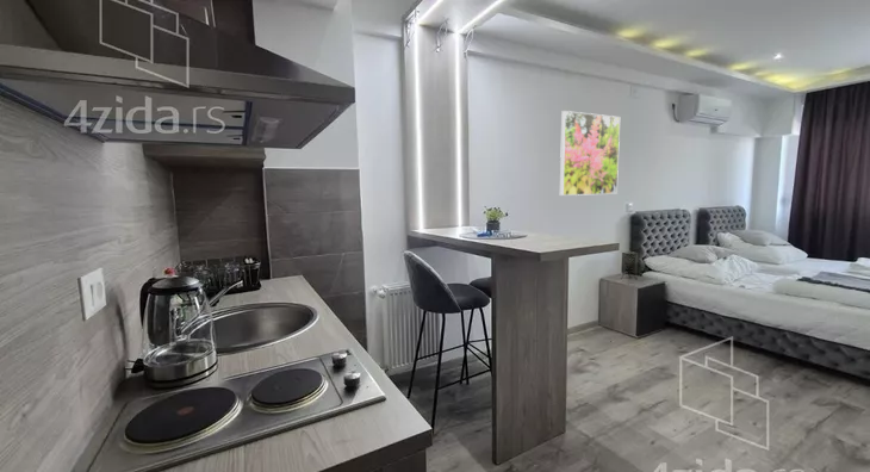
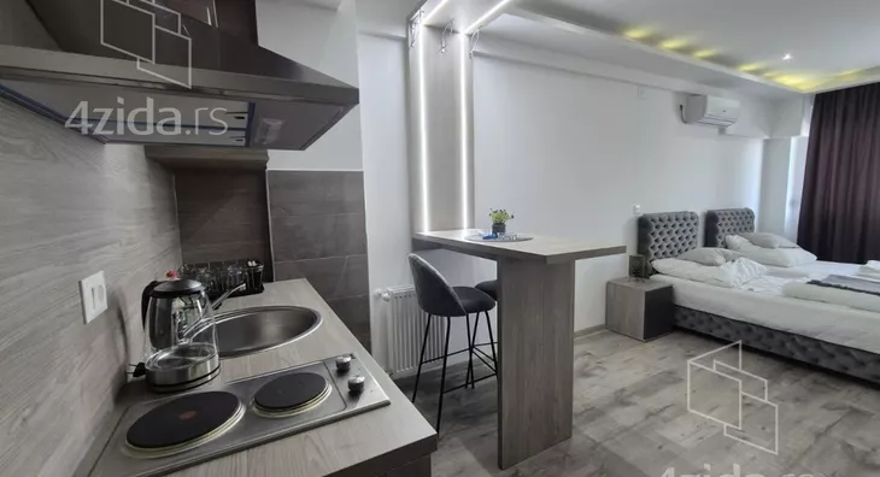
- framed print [559,110,621,197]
